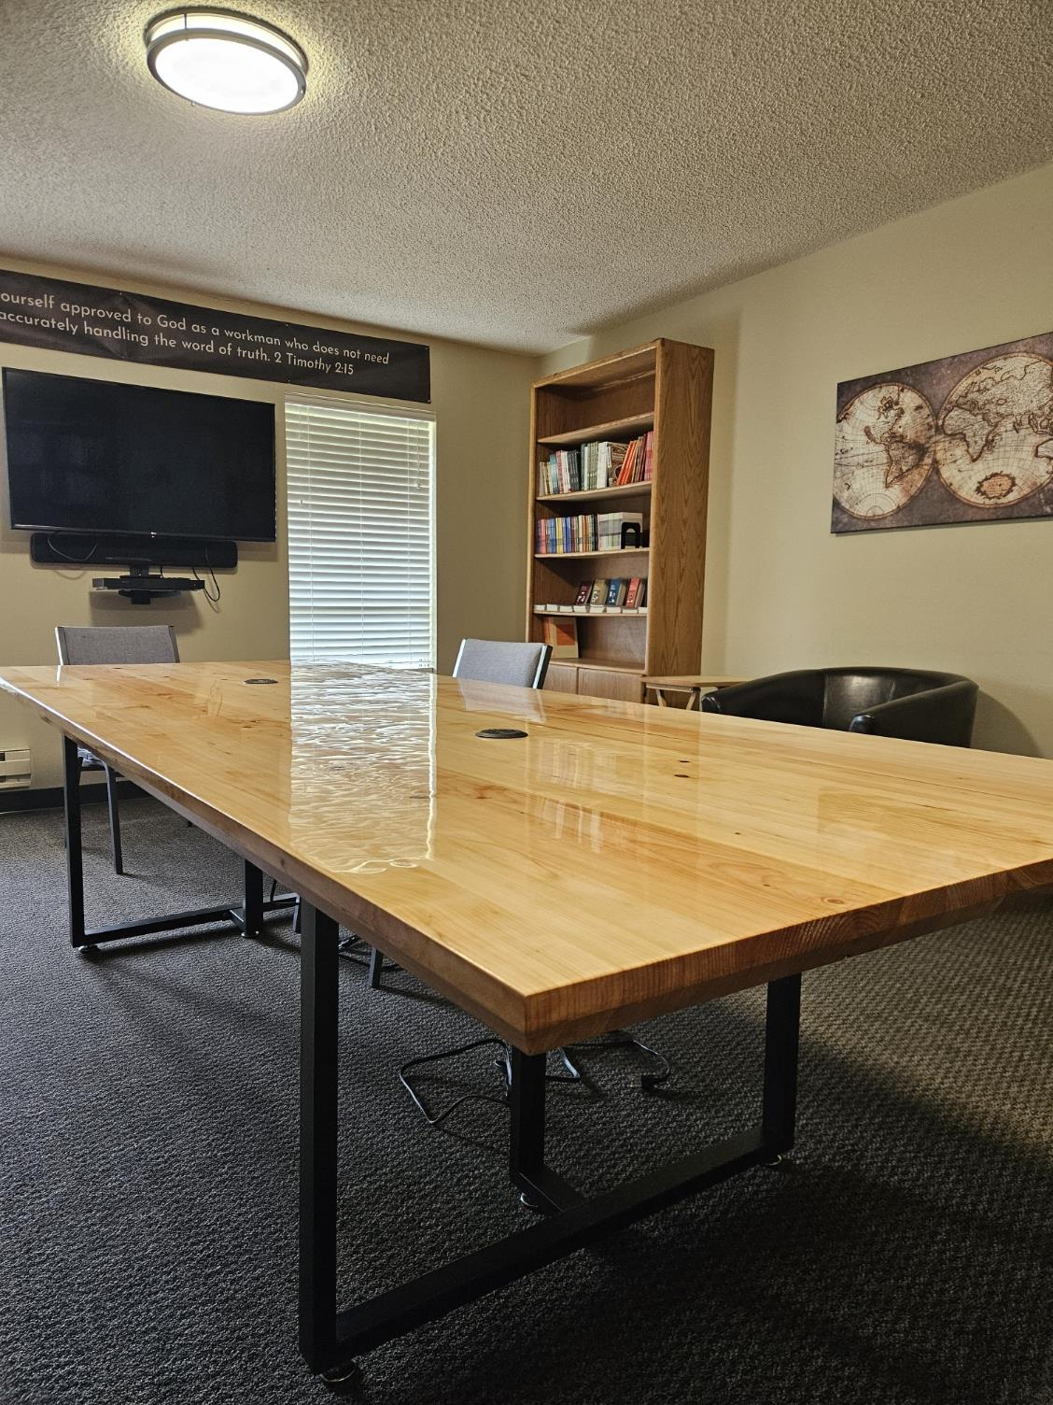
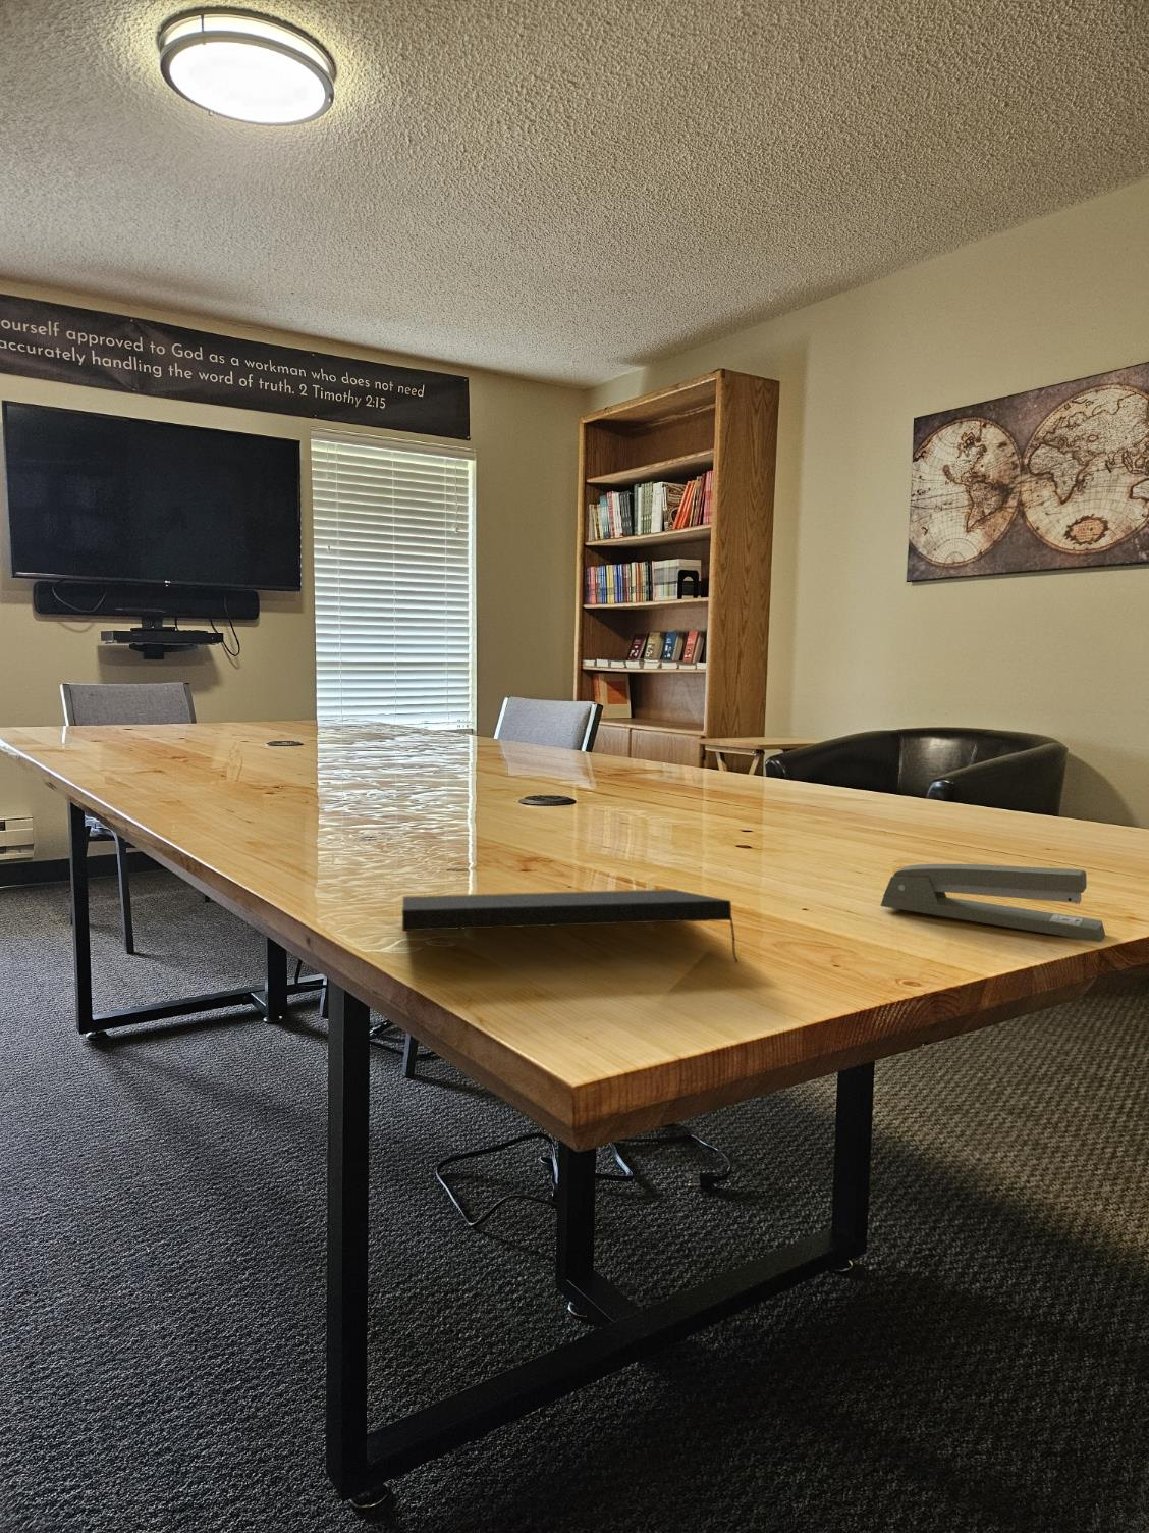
+ stapler [880,863,1107,943]
+ notepad [402,887,739,963]
